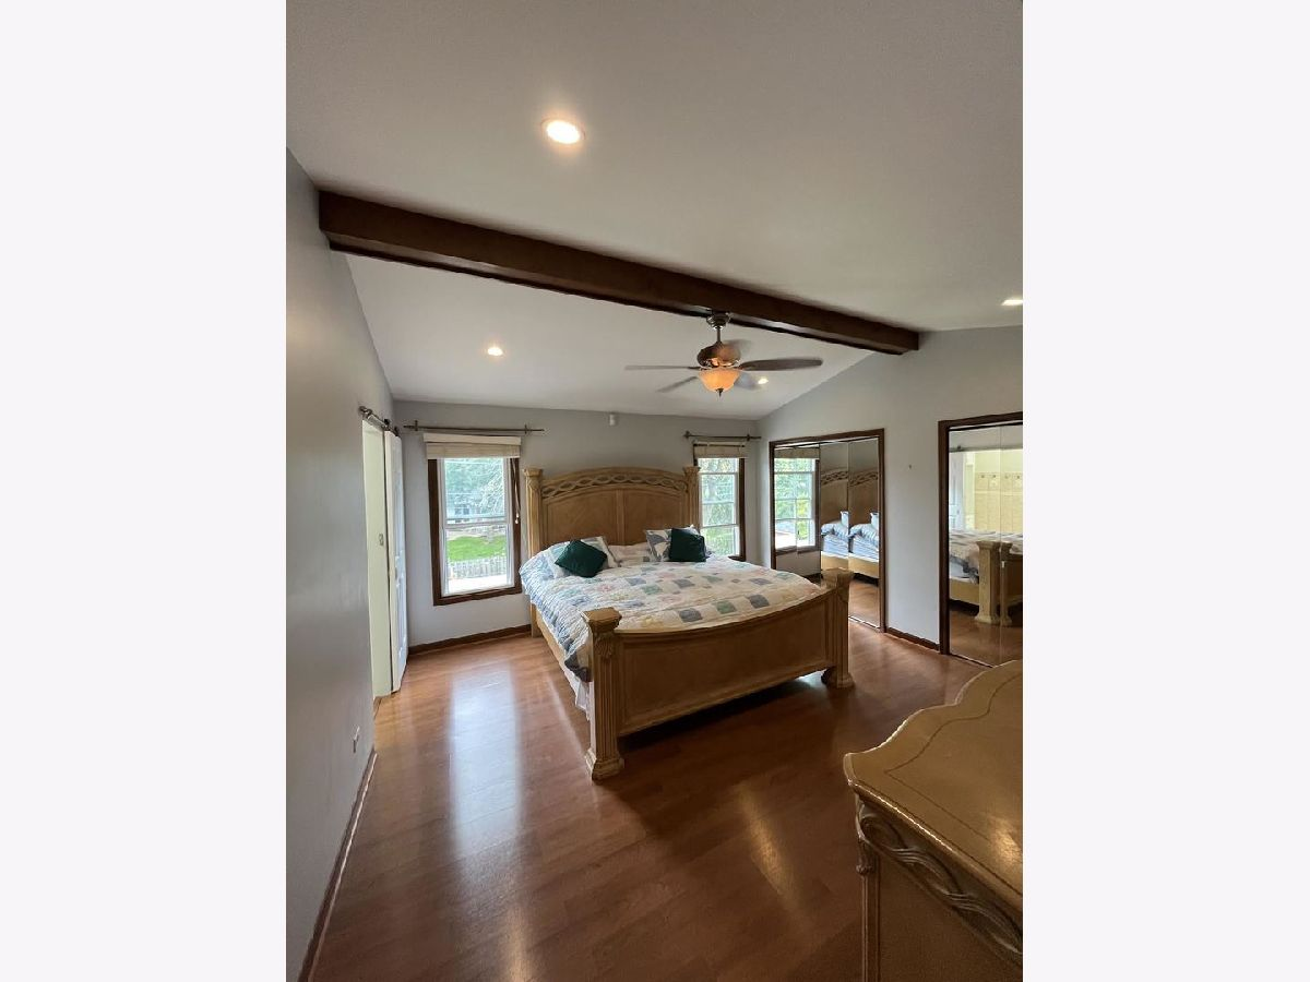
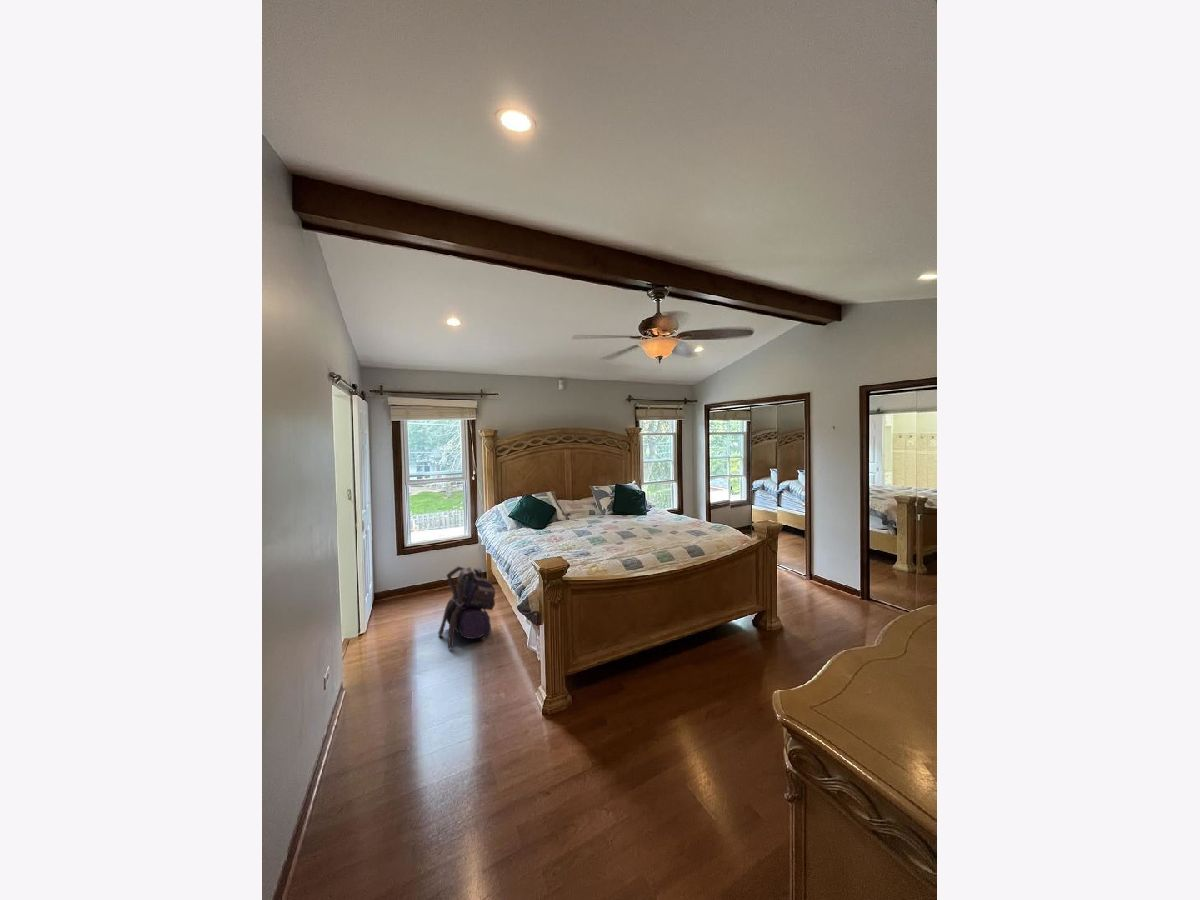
+ backpack [437,565,497,649]
